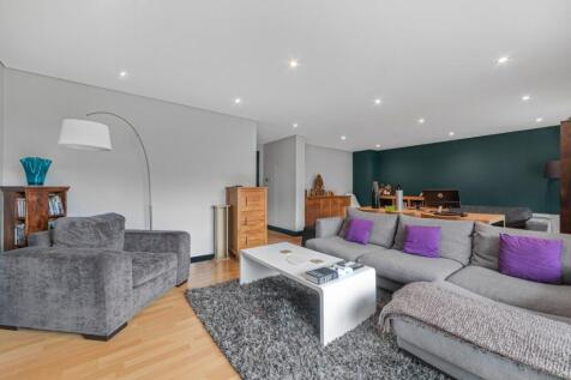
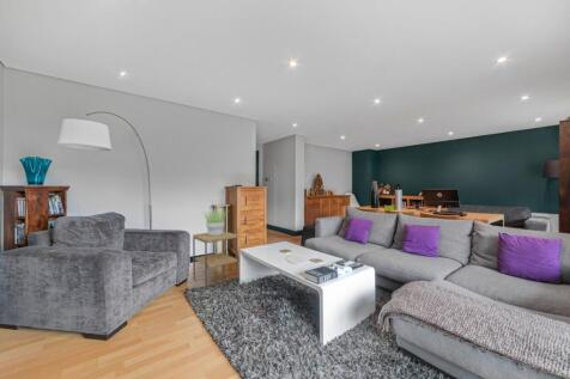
+ potted plant [201,208,229,236]
+ side table [192,230,239,291]
